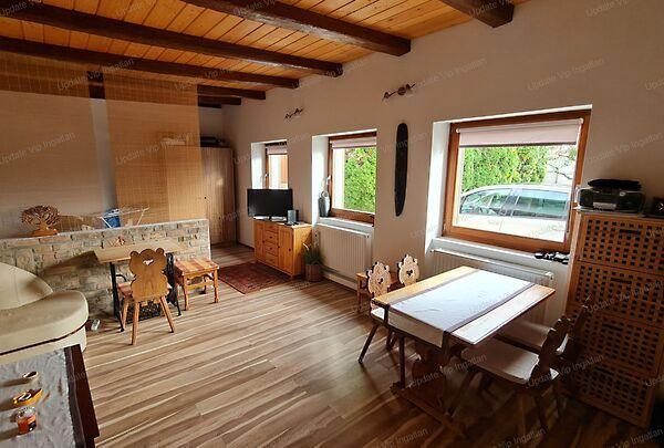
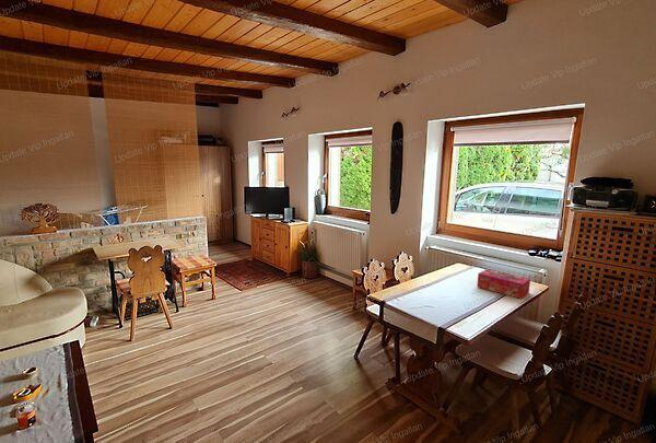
+ tissue box [476,268,531,300]
